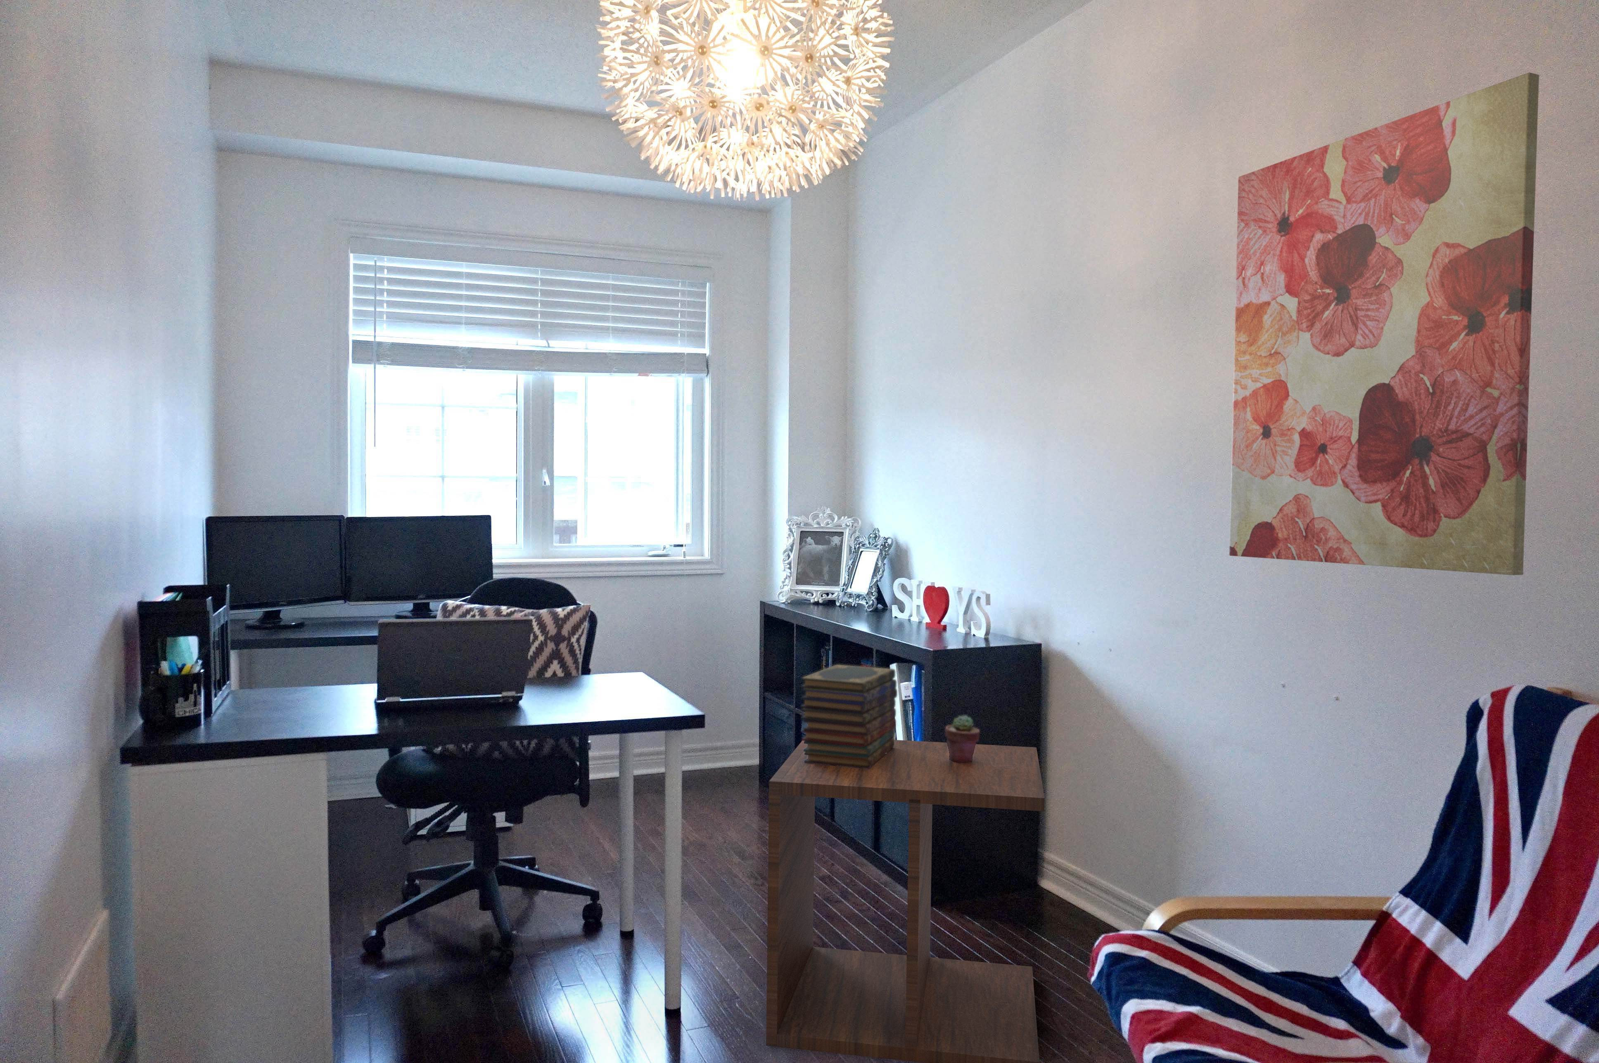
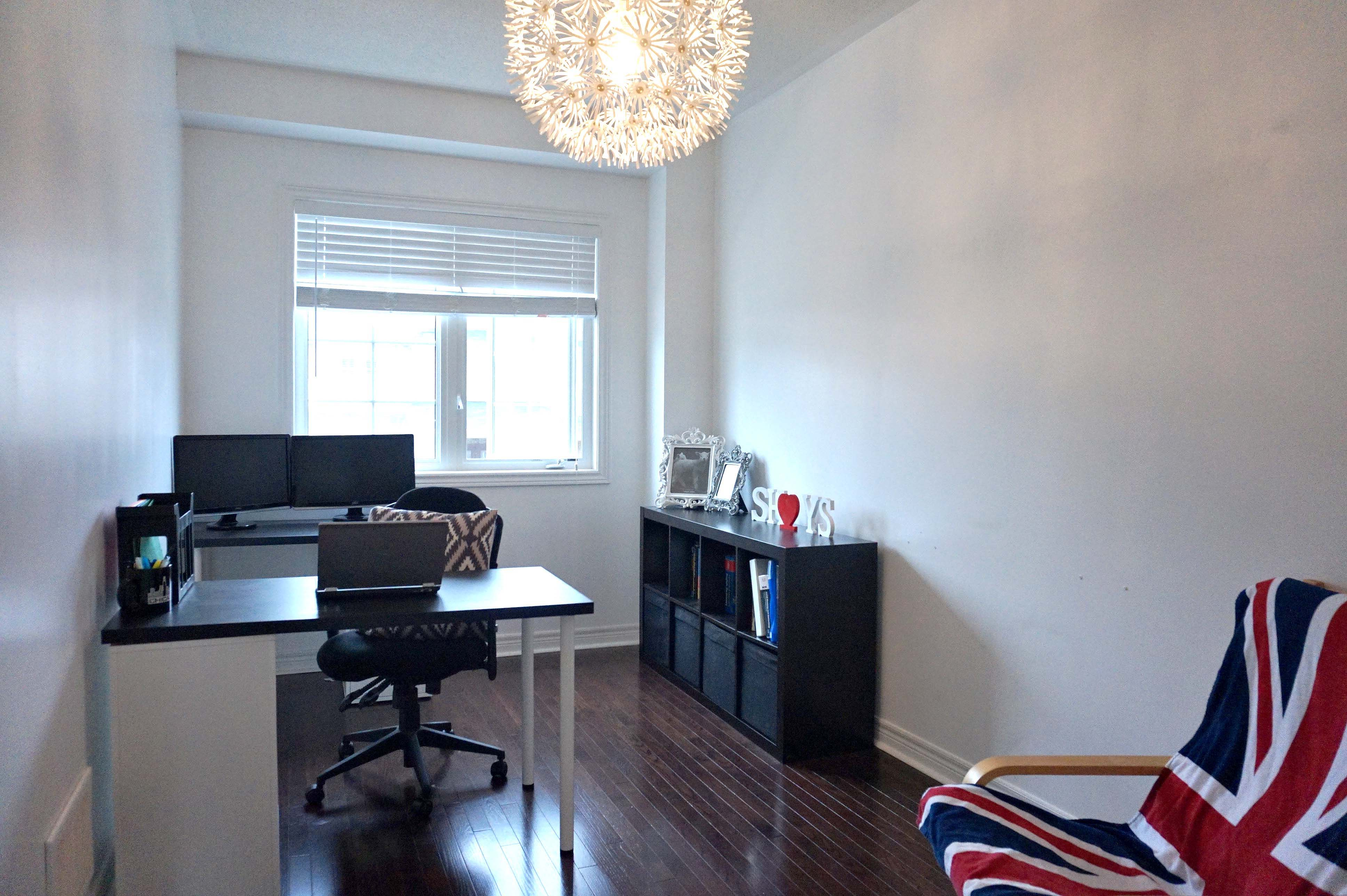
- side table [766,739,1045,1063]
- wall art [1229,72,1540,575]
- potted succulent [945,714,981,763]
- book stack [800,664,897,769]
